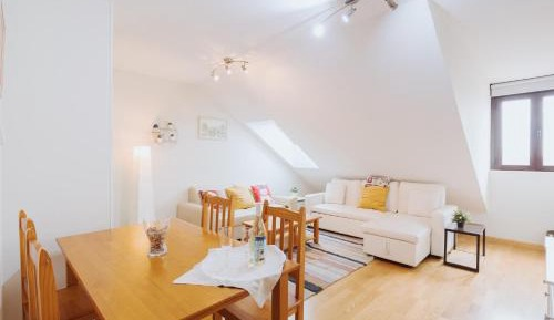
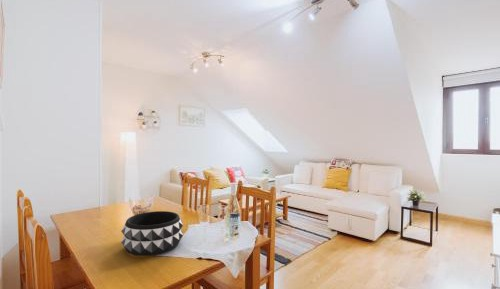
+ decorative bowl [120,210,184,257]
